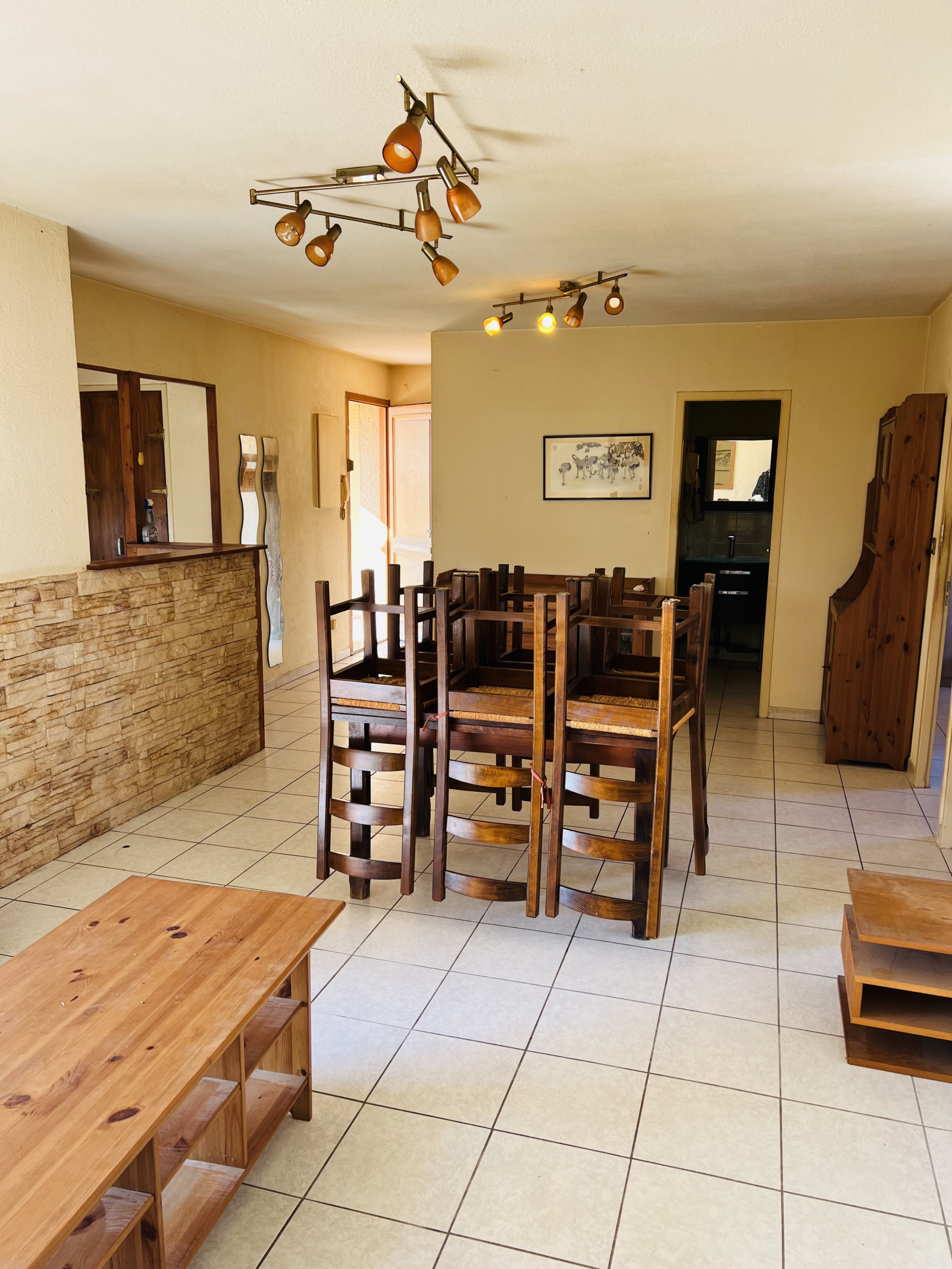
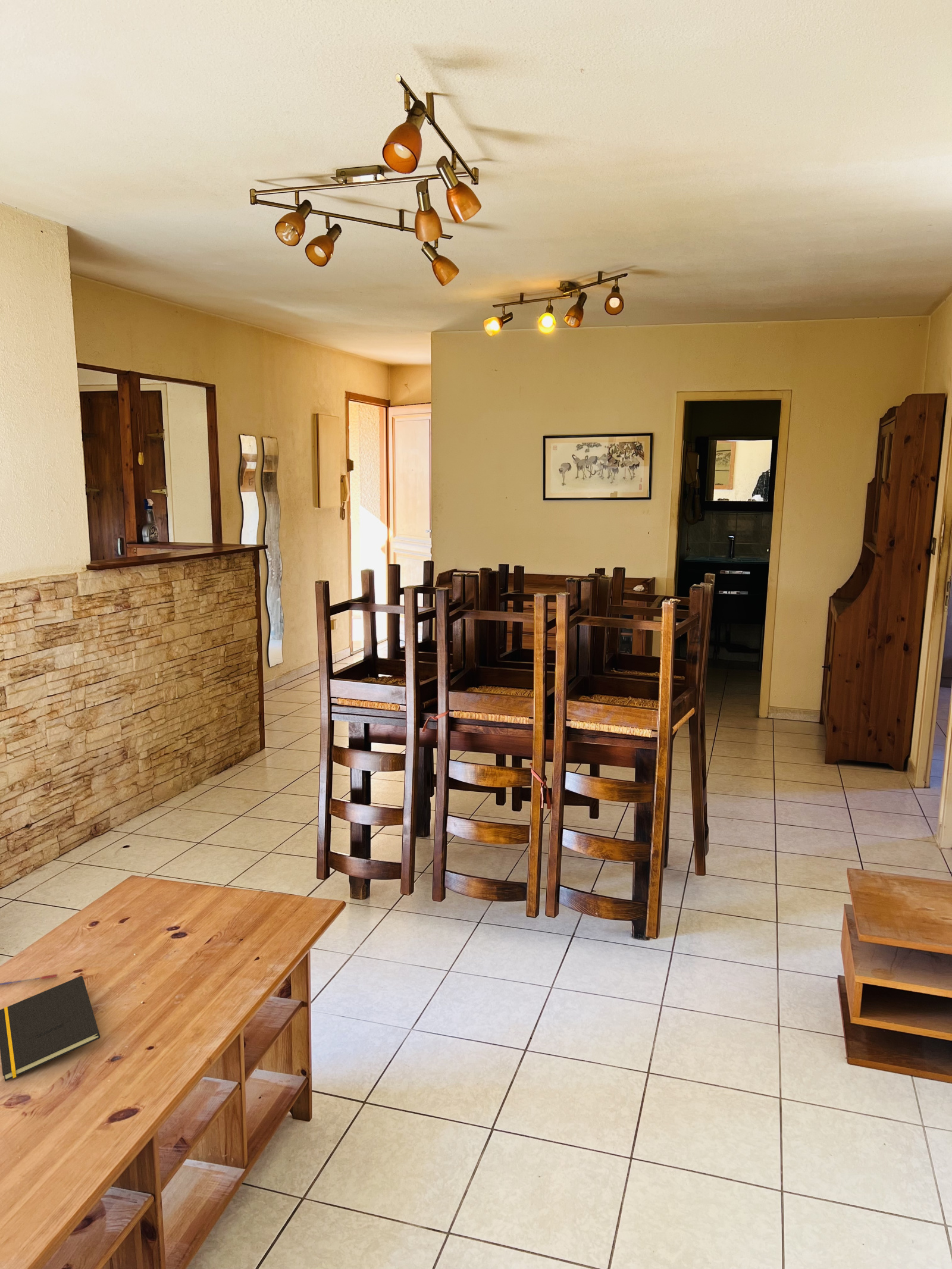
+ notepad [0,975,101,1082]
+ pen [0,973,58,986]
